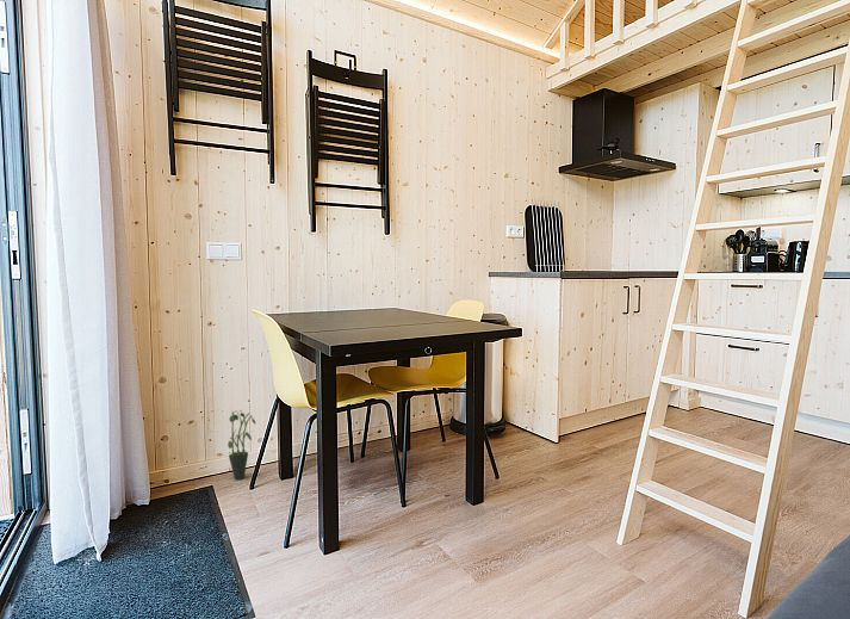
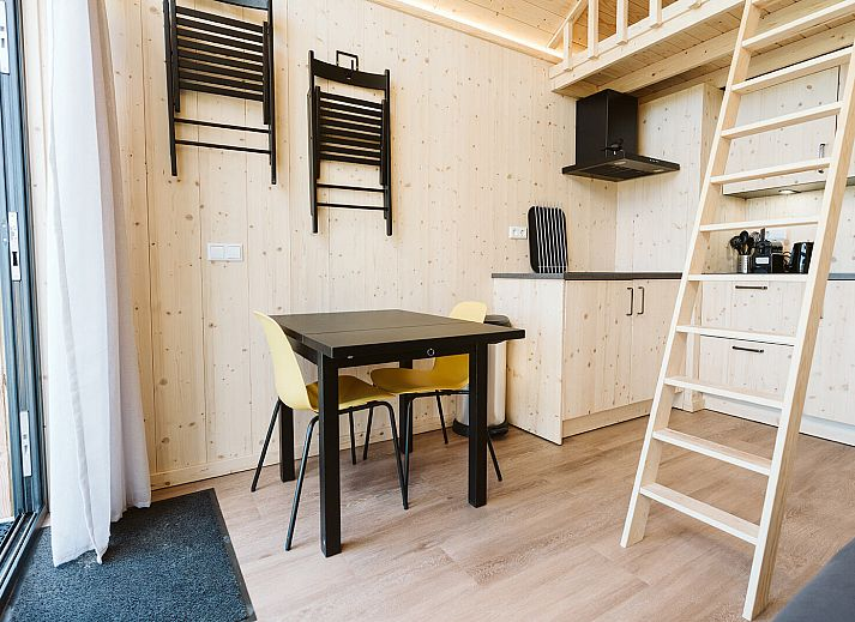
- potted plant [227,409,258,481]
